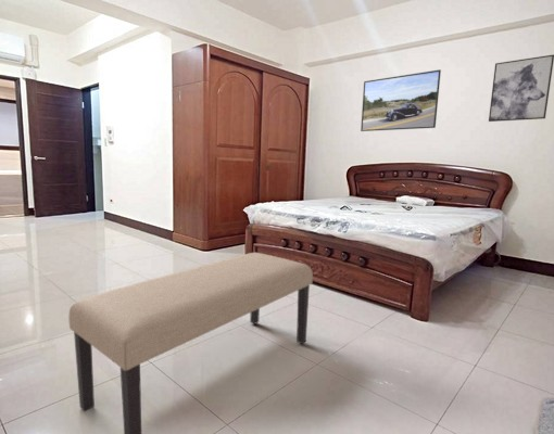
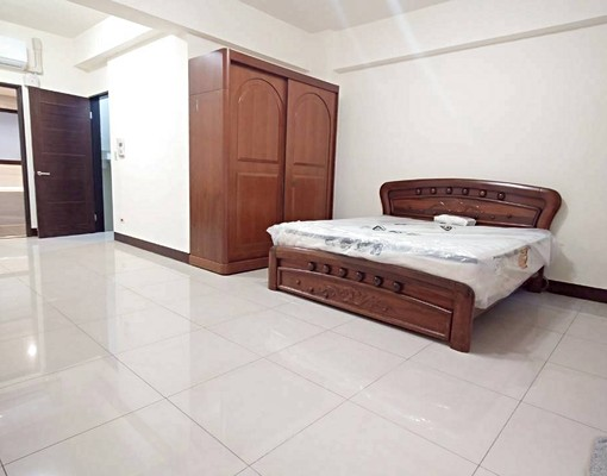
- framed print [360,68,442,132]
- wall art [488,53,554,123]
- bench [67,252,314,434]
